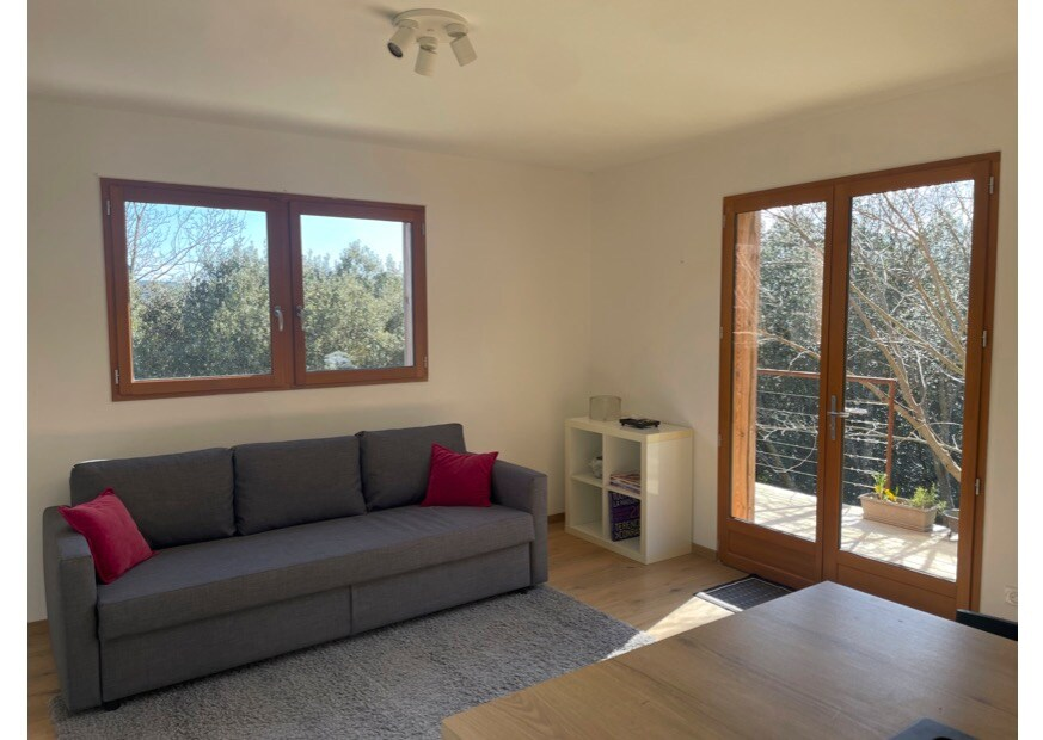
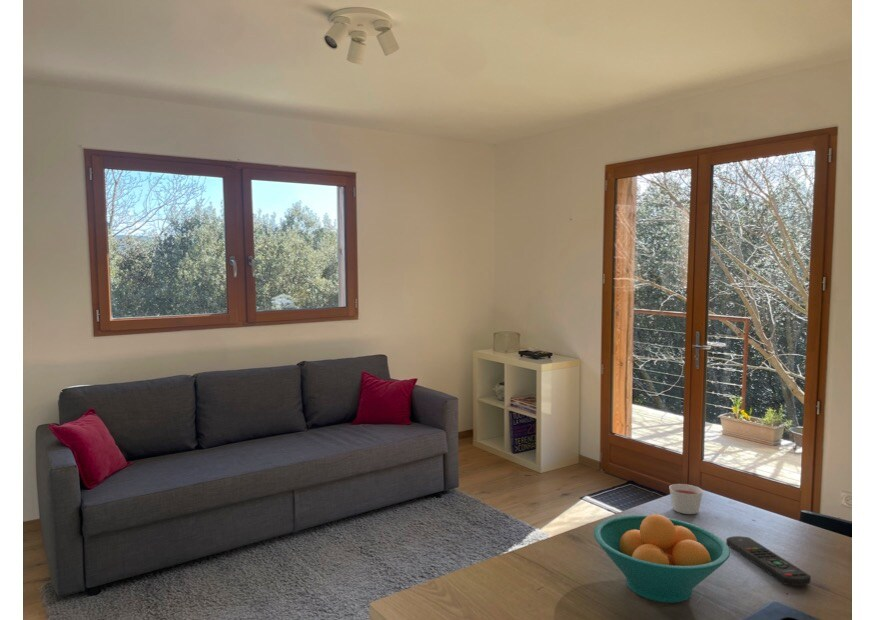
+ remote control [725,535,812,587]
+ fruit bowl [593,513,731,604]
+ candle [668,483,704,515]
